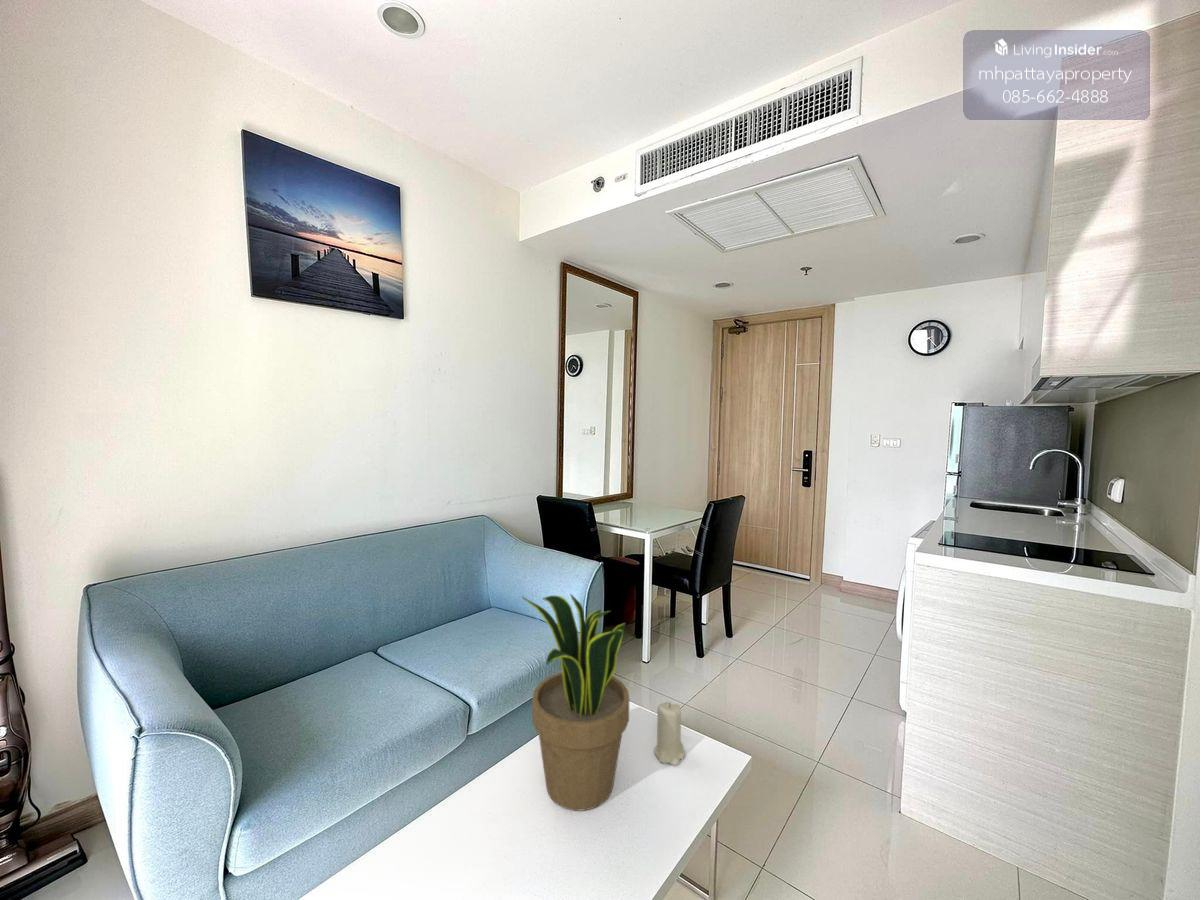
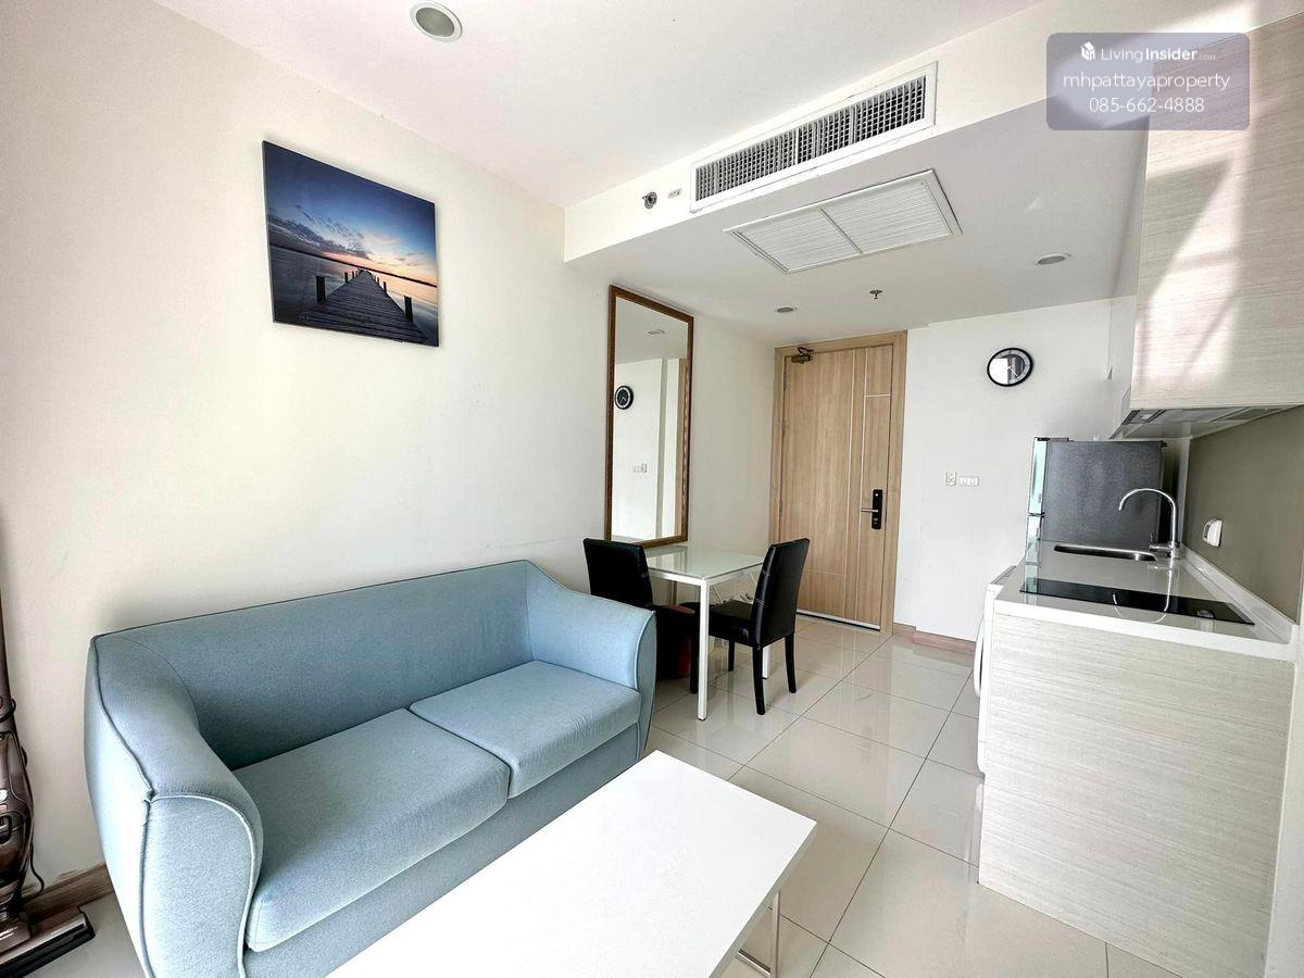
- potted plant [521,593,630,812]
- candle [653,701,686,766]
